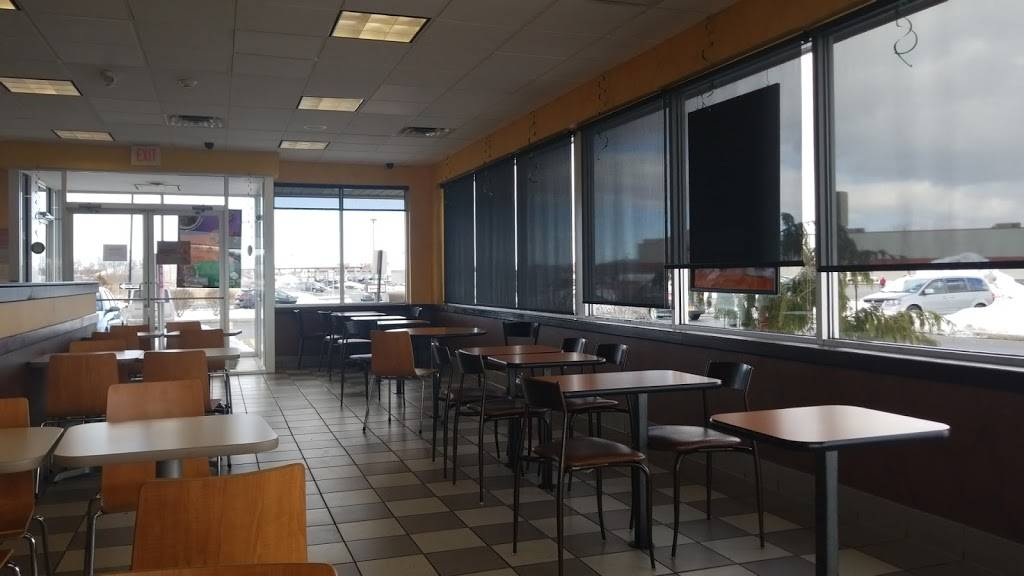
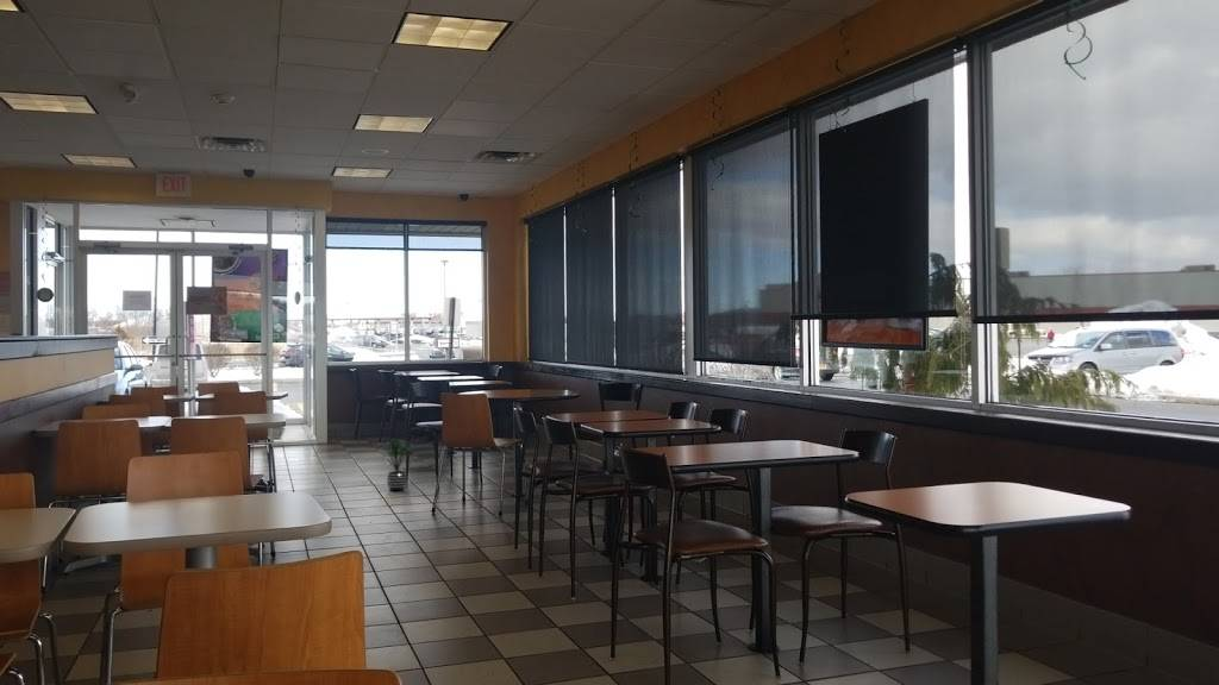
+ potted plant [377,436,415,492]
